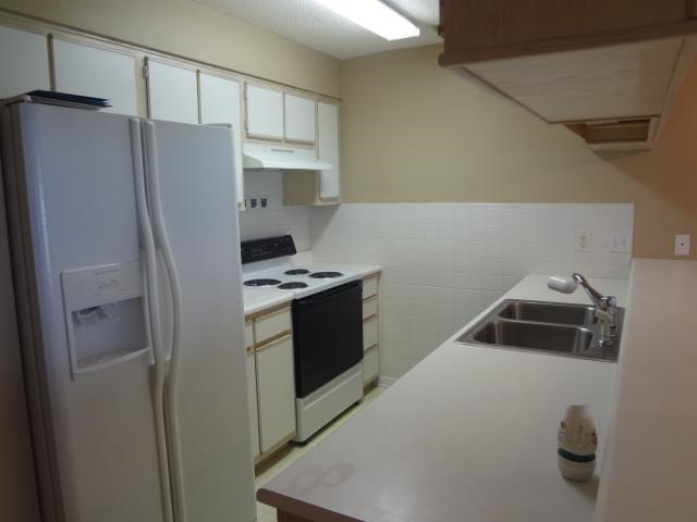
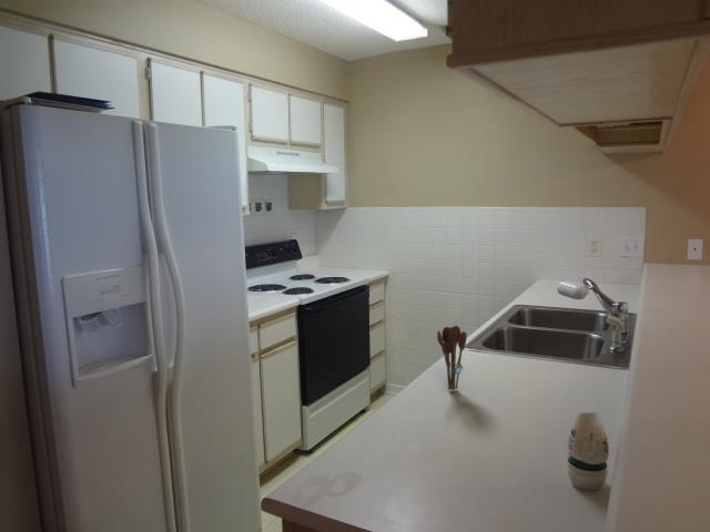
+ utensil holder [436,325,468,391]
